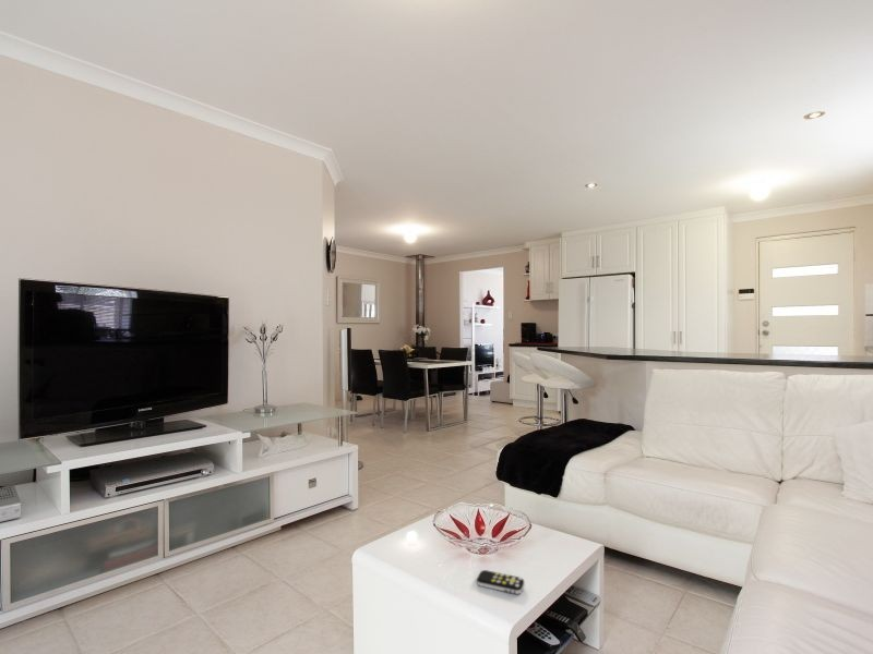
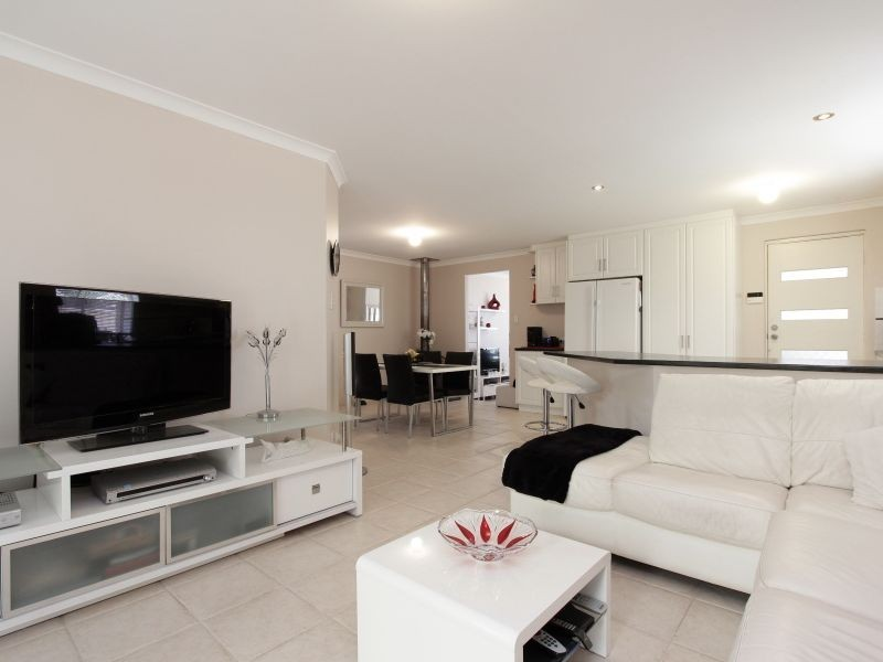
- remote control [476,569,525,595]
